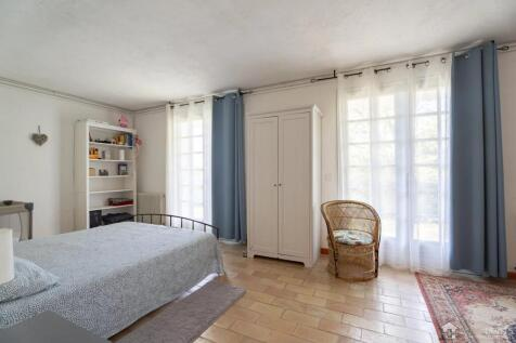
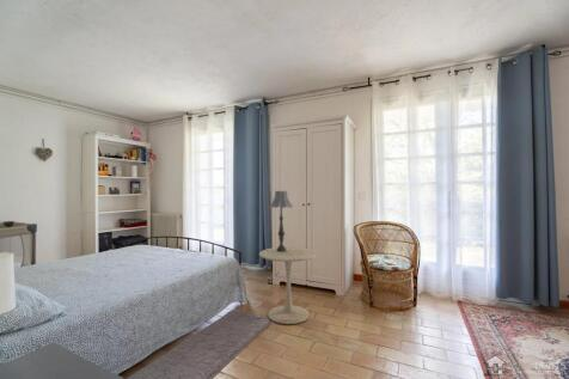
+ table lamp [268,190,294,252]
+ side table [258,246,319,325]
